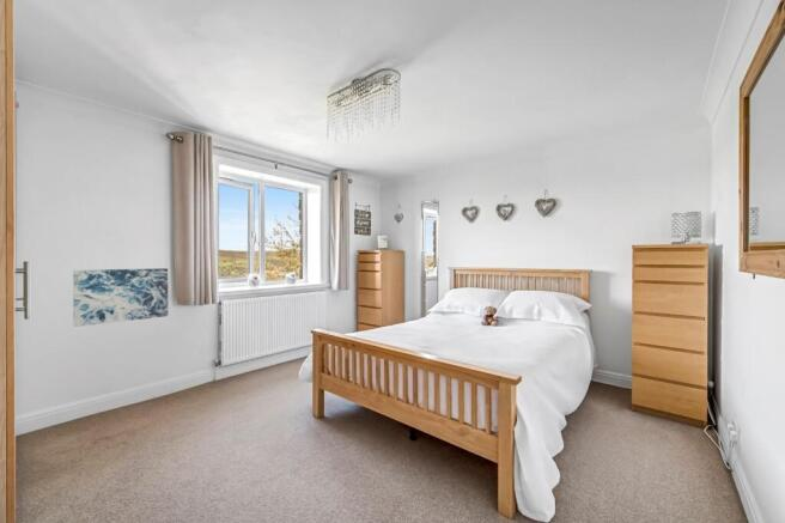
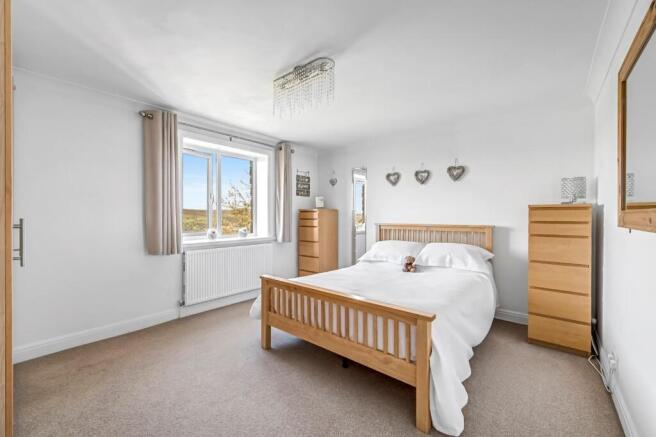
- wall art [72,267,169,328]
